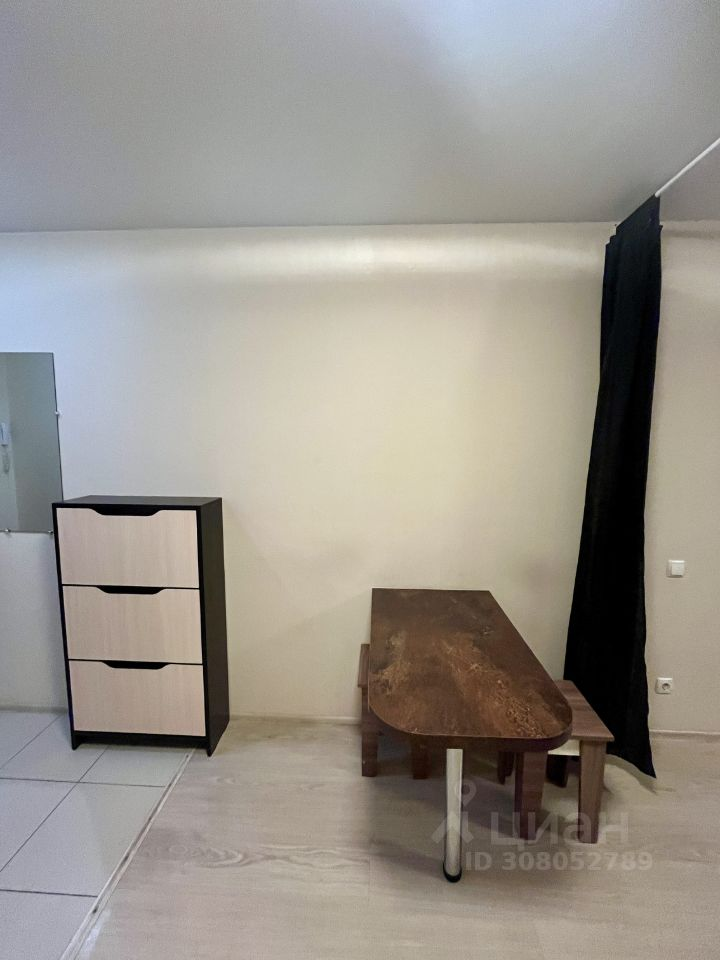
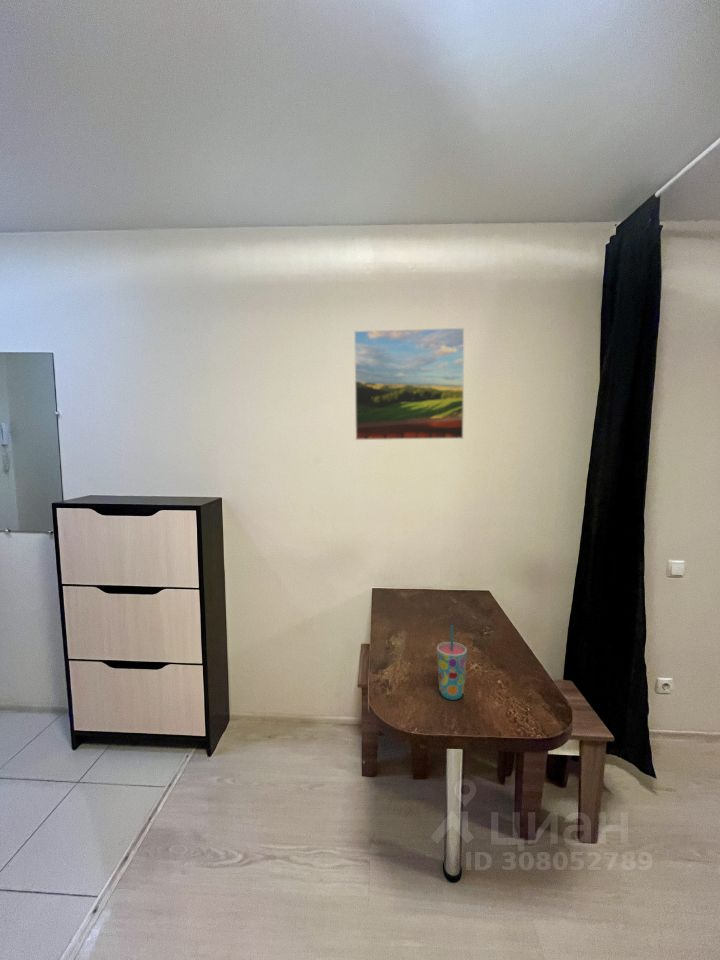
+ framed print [353,327,465,441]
+ cup [436,624,468,701]
